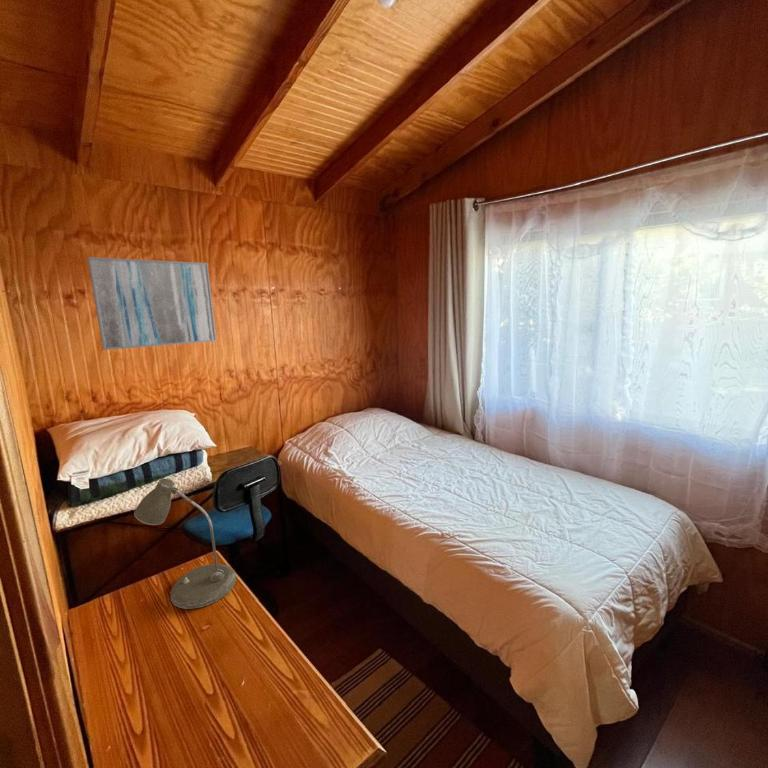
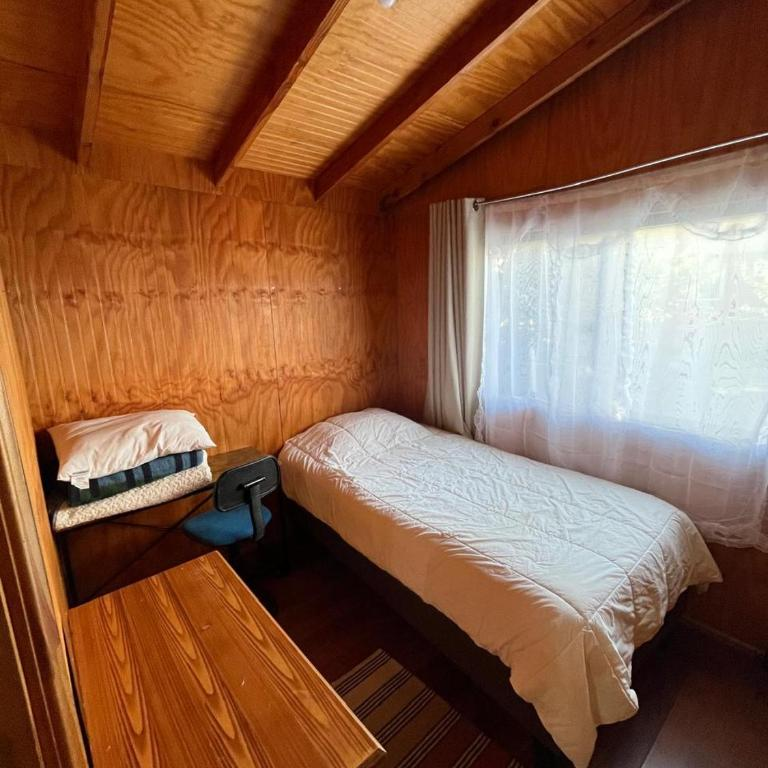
- wall art [86,256,217,351]
- desk lamp [133,477,237,610]
